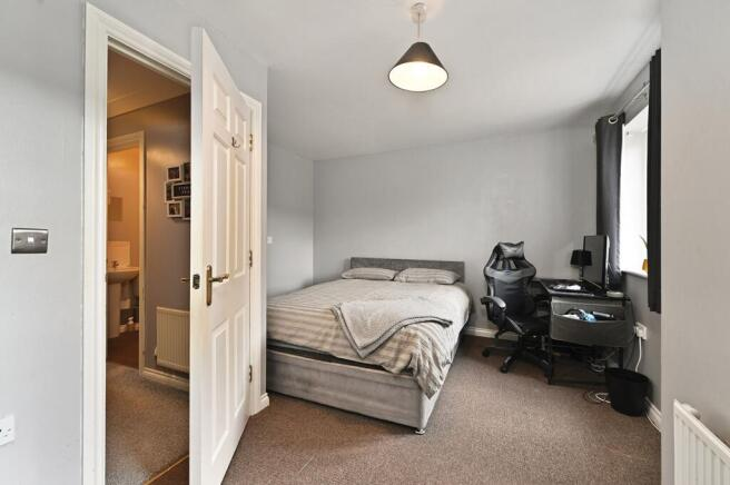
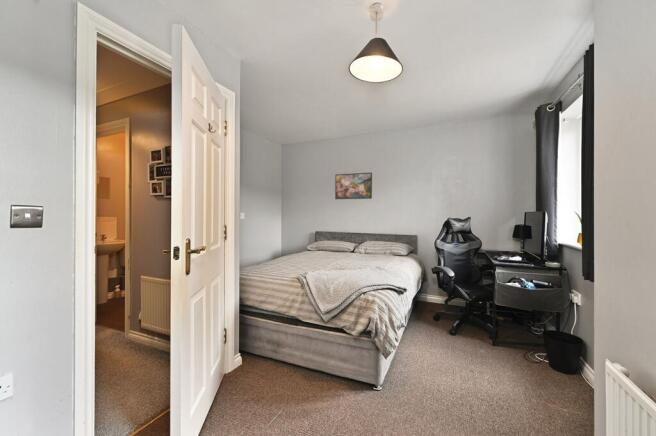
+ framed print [334,172,373,200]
